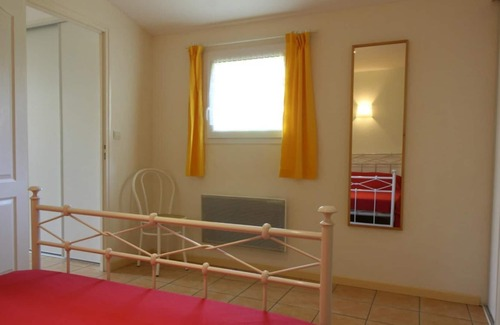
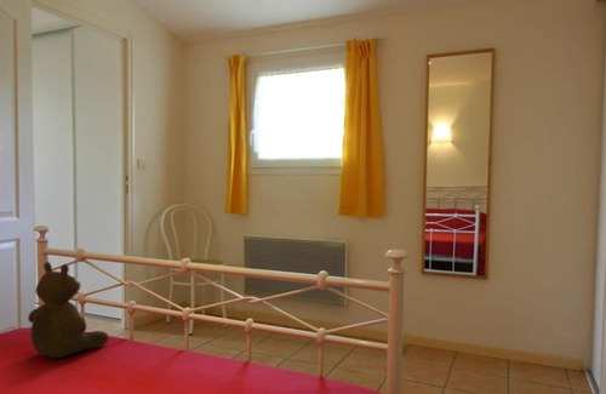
+ teddy bear [27,261,109,359]
